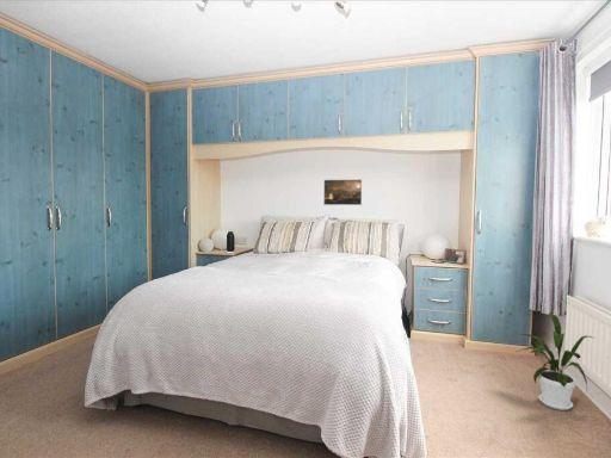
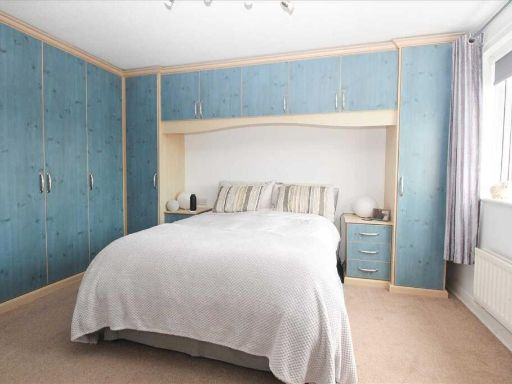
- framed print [322,178,364,206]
- house plant [516,311,597,411]
